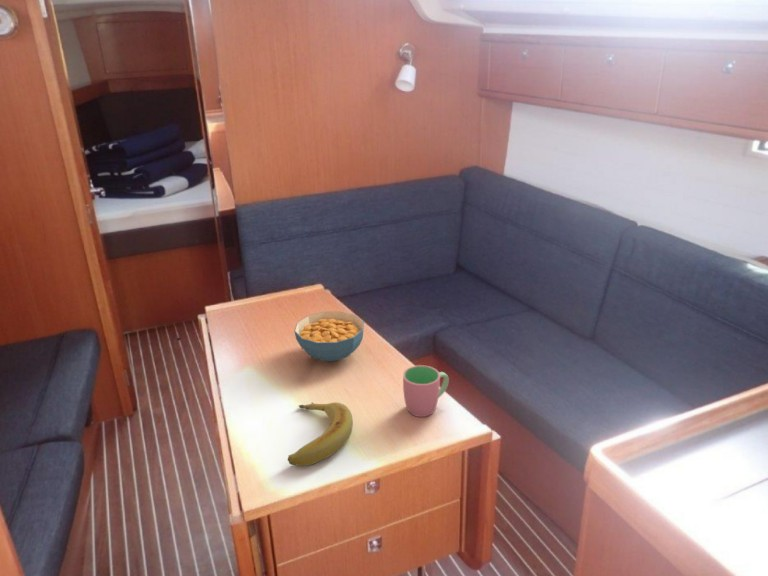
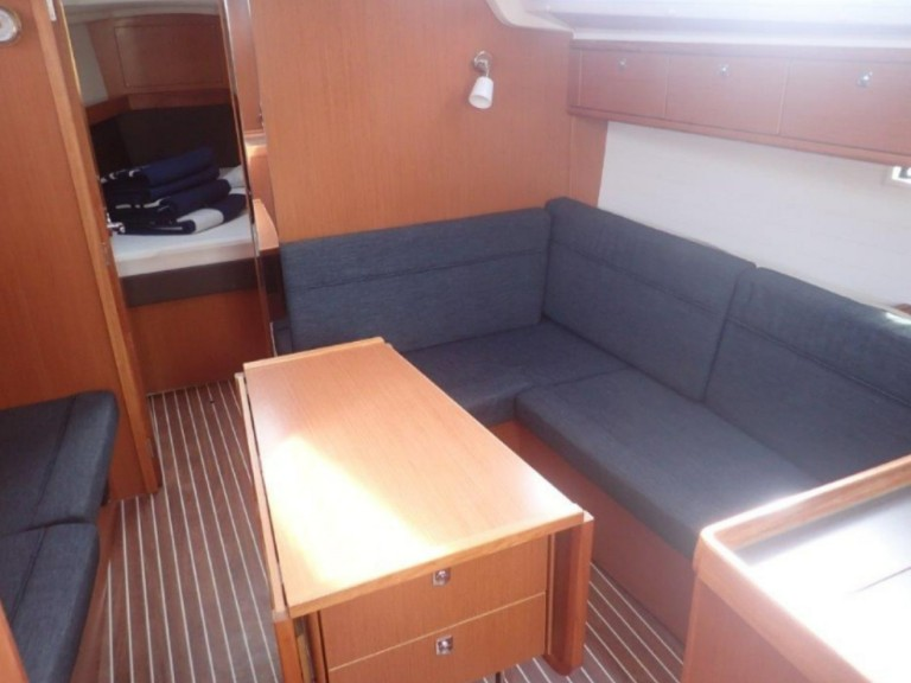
- banana [287,401,354,467]
- cup [402,364,450,418]
- cereal bowl [293,310,365,362]
